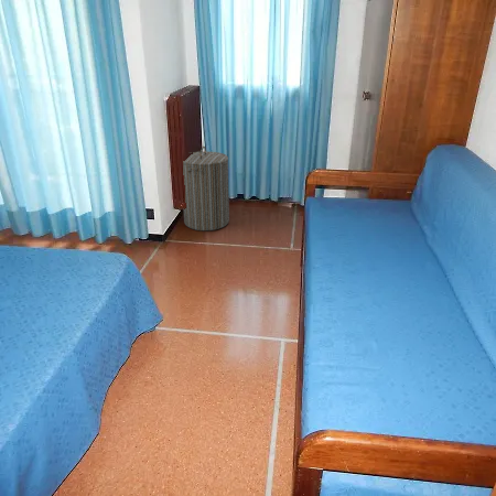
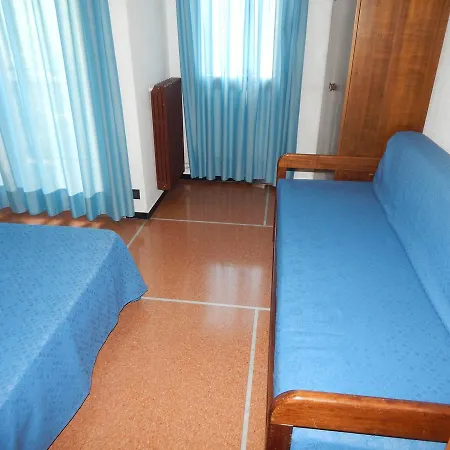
- laundry hamper [183,145,230,231]
